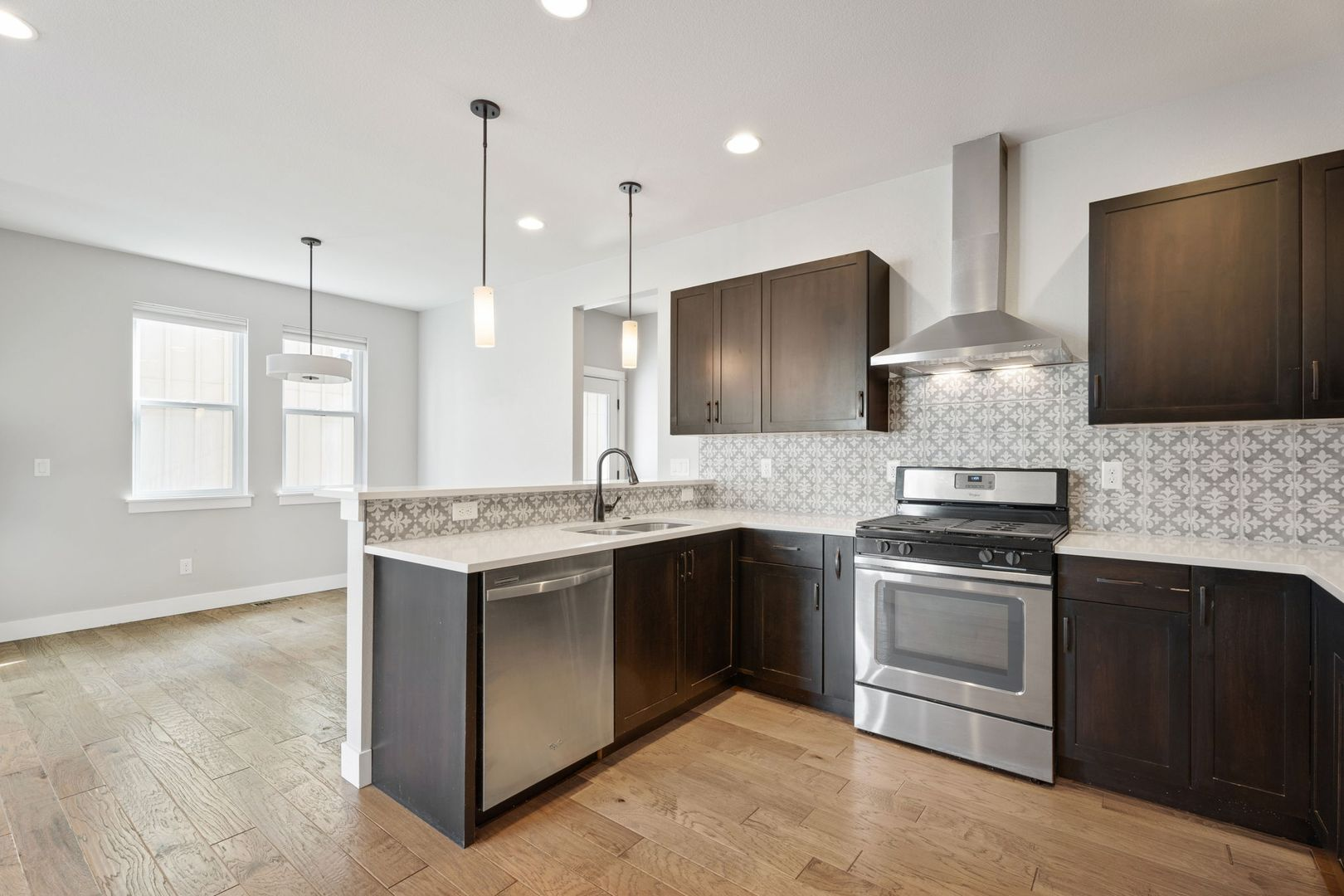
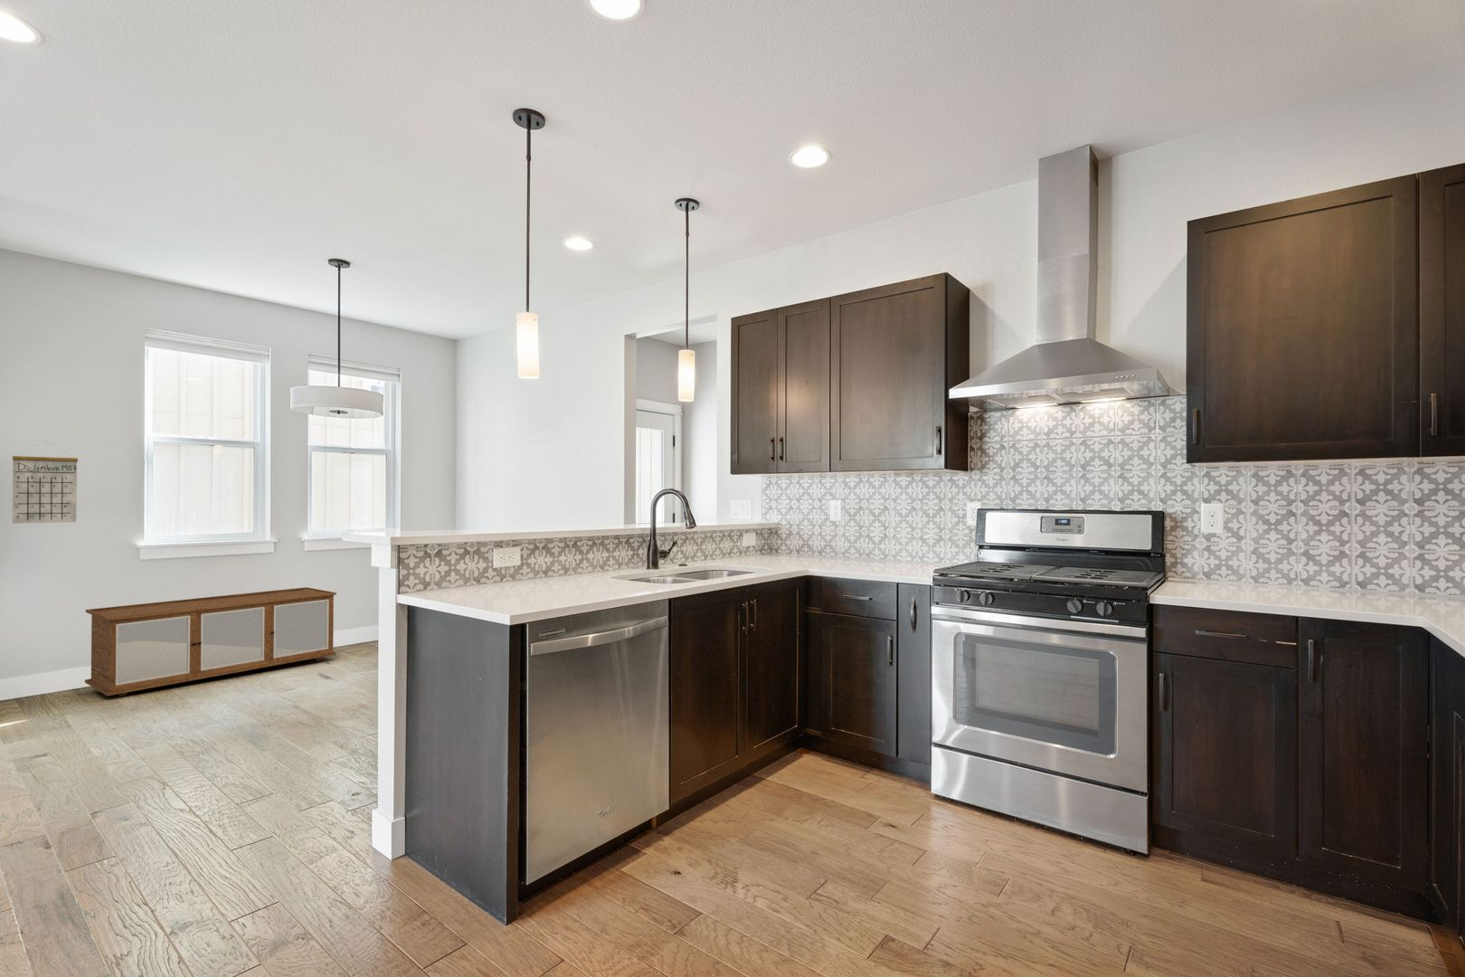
+ calendar [12,441,78,524]
+ storage cabinet [84,587,337,698]
